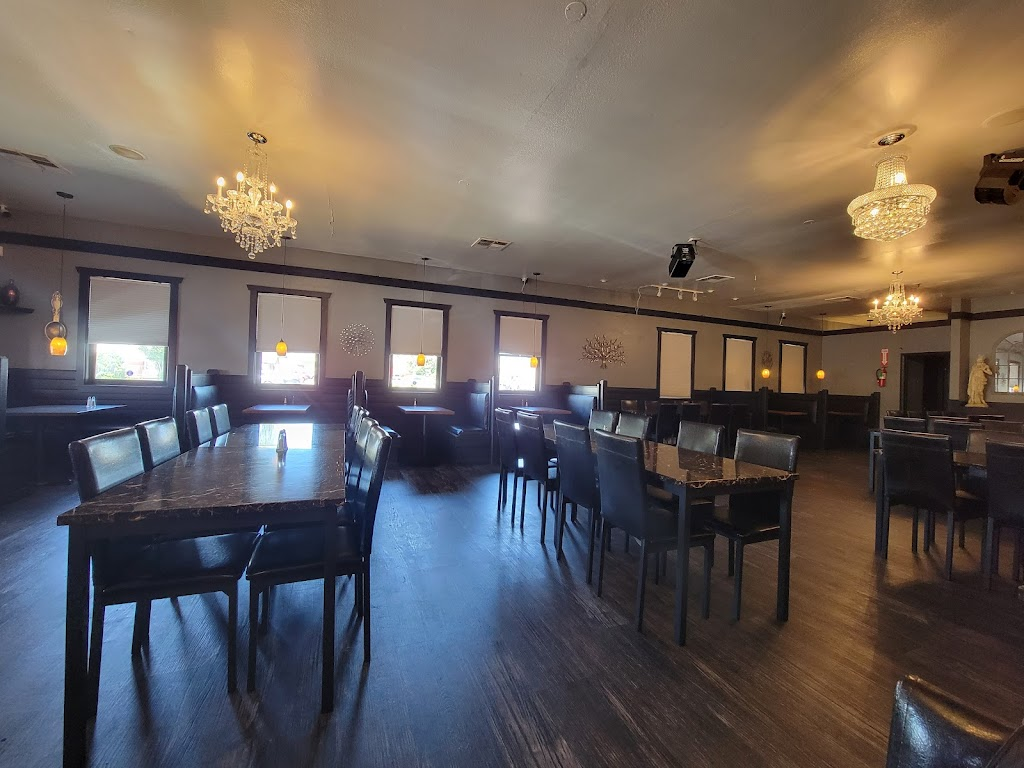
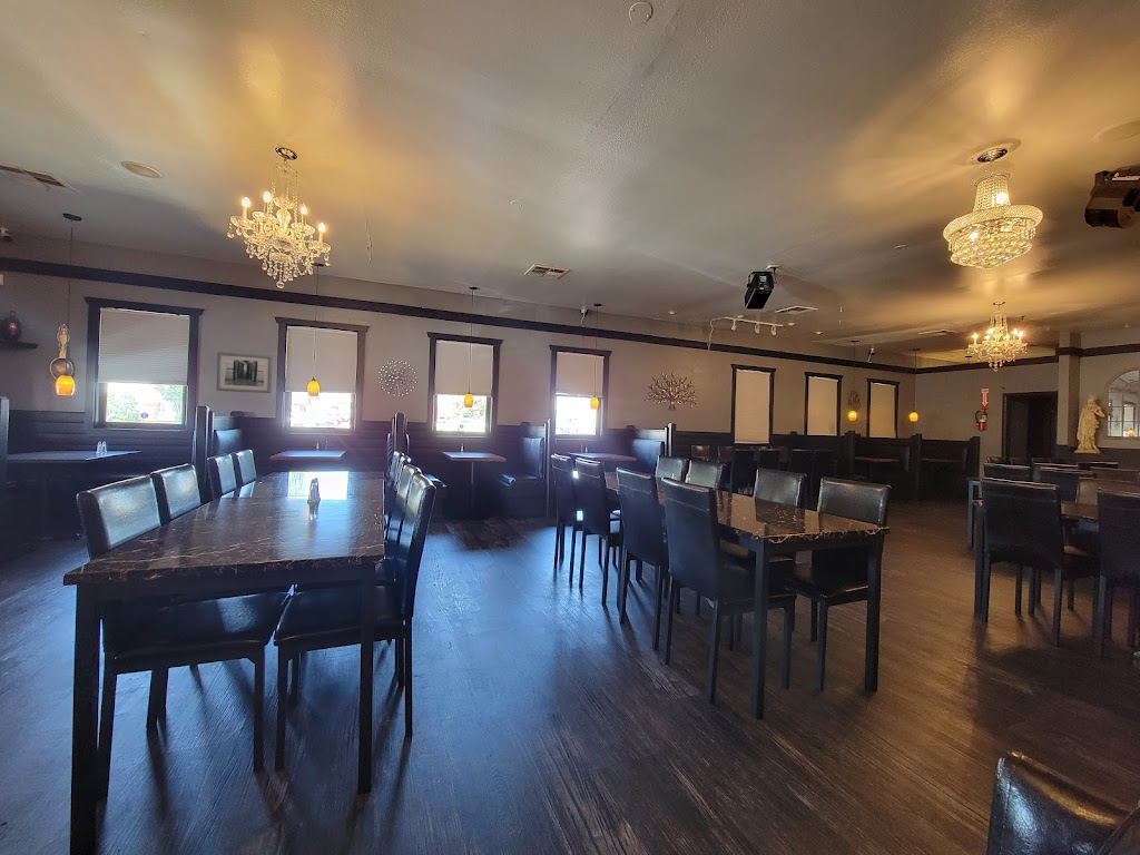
+ wall art [216,351,273,394]
